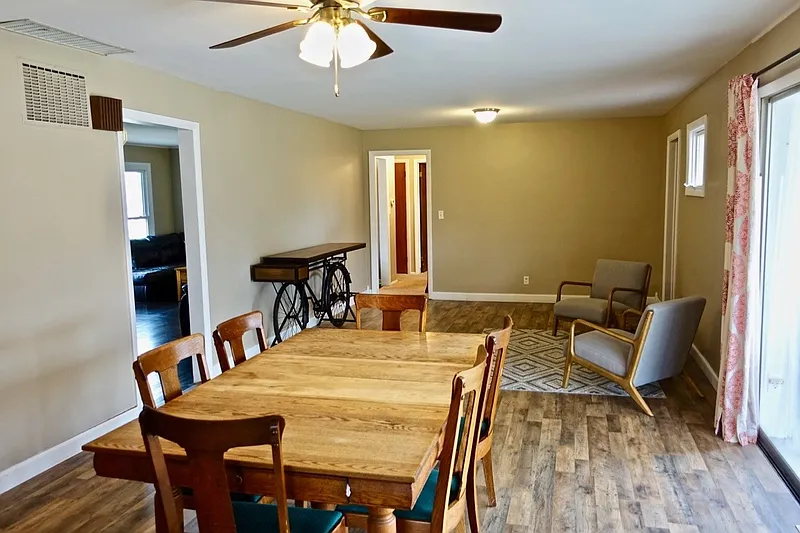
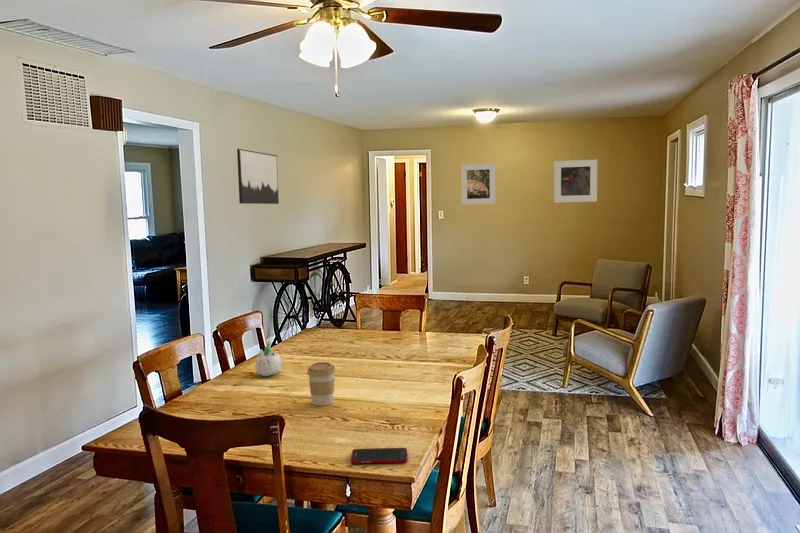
+ wall art [236,148,280,205]
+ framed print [460,162,497,206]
+ succulent planter [255,345,282,377]
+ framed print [553,159,598,203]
+ cell phone [350,447,409,465]
+ coffee cup [306,361,336,407]
